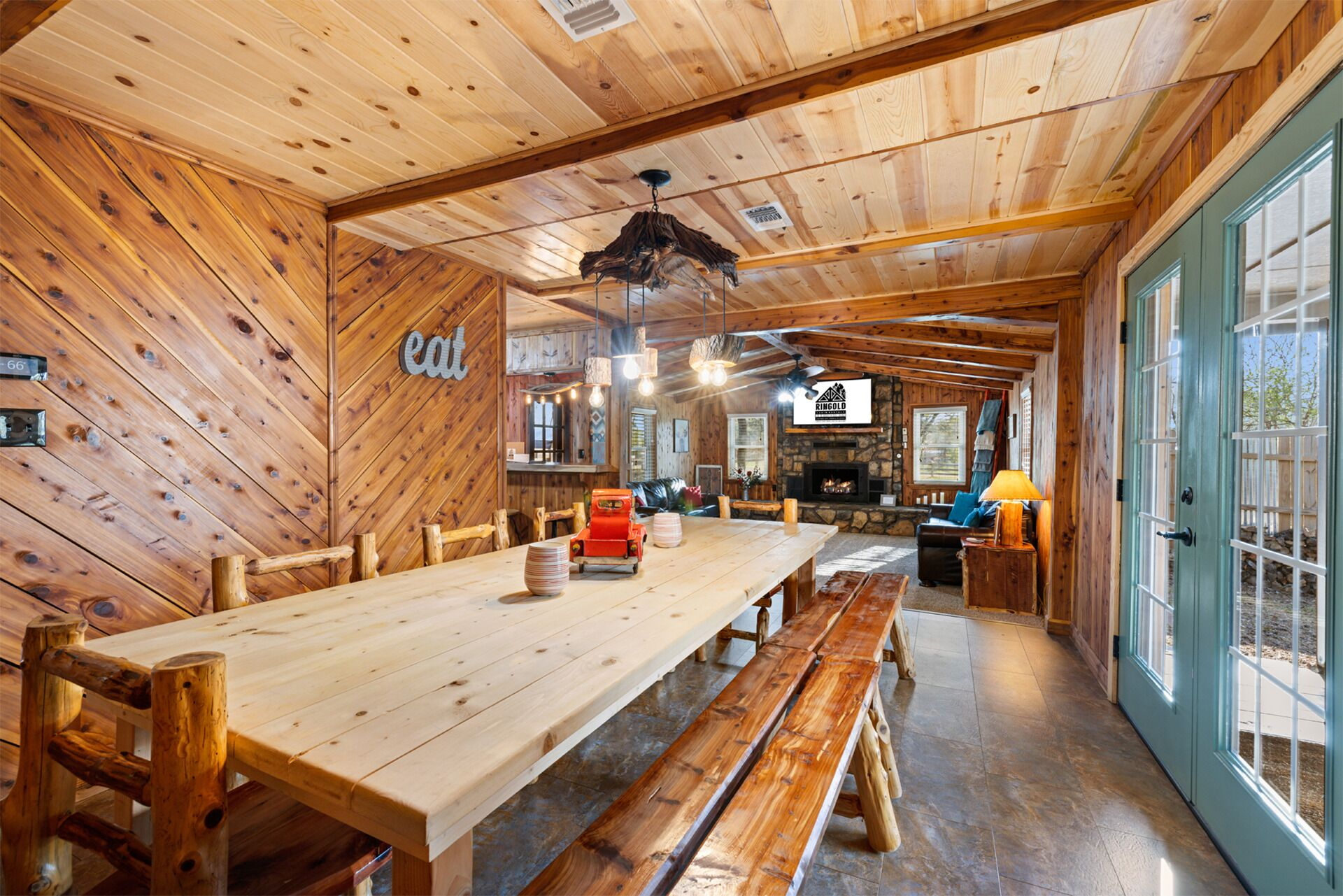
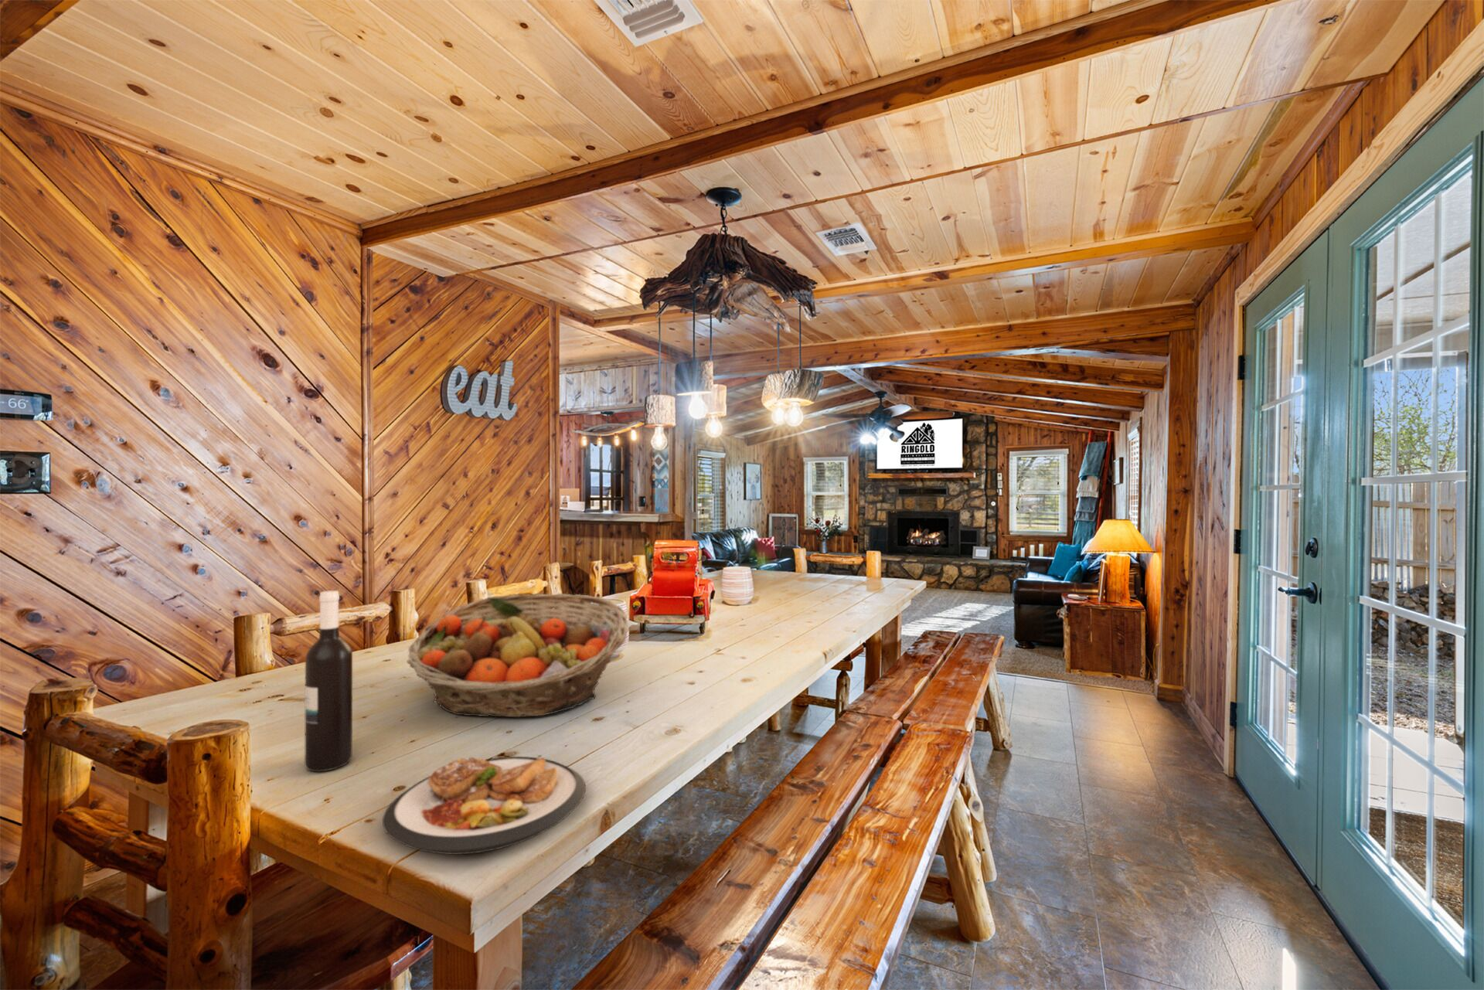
+ fruit basket [407,592,629,718]
+ wine bottle [304,590,354,772]
+ plate [382,756,587,855]
